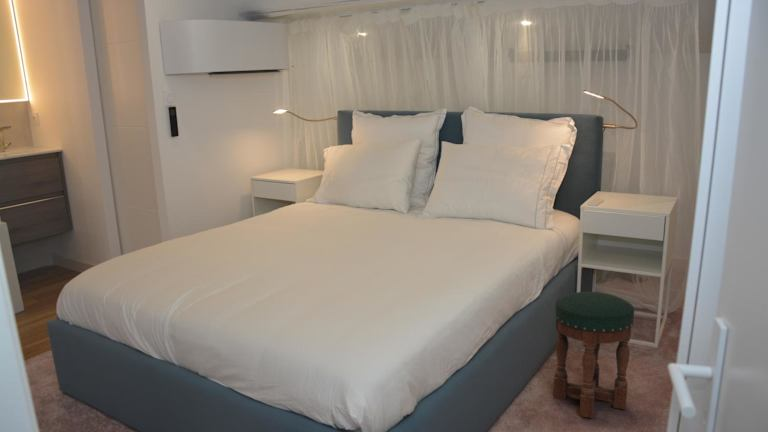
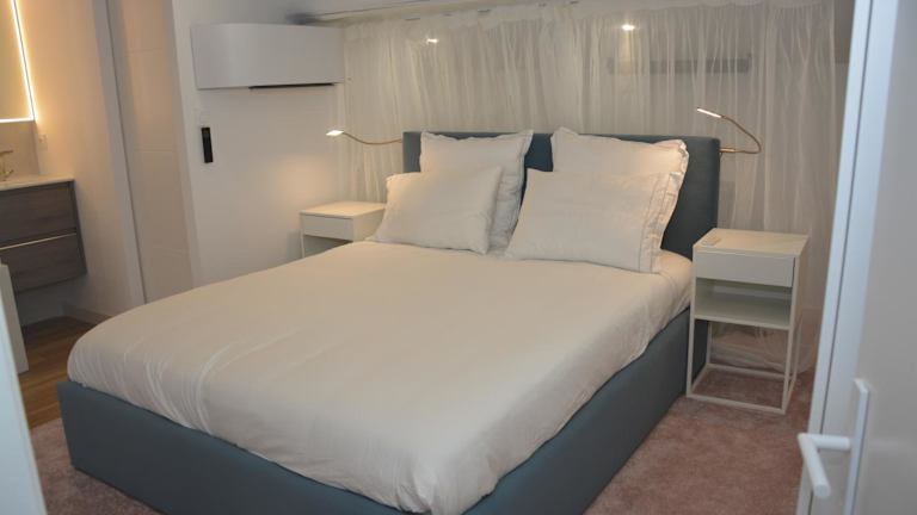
- stool [552,291,635,419]
